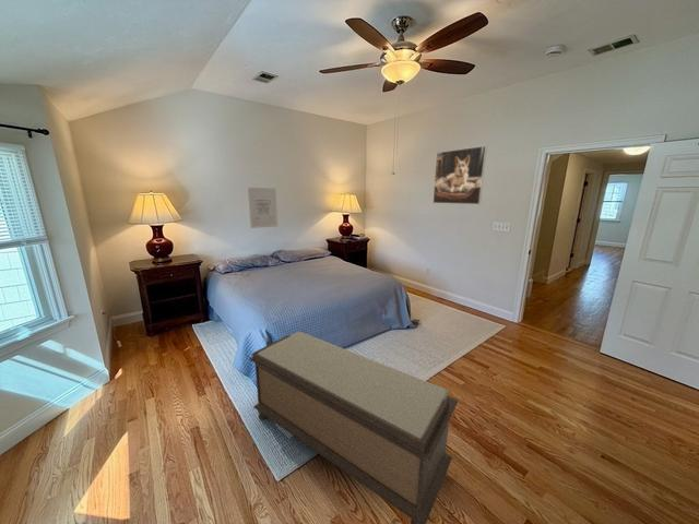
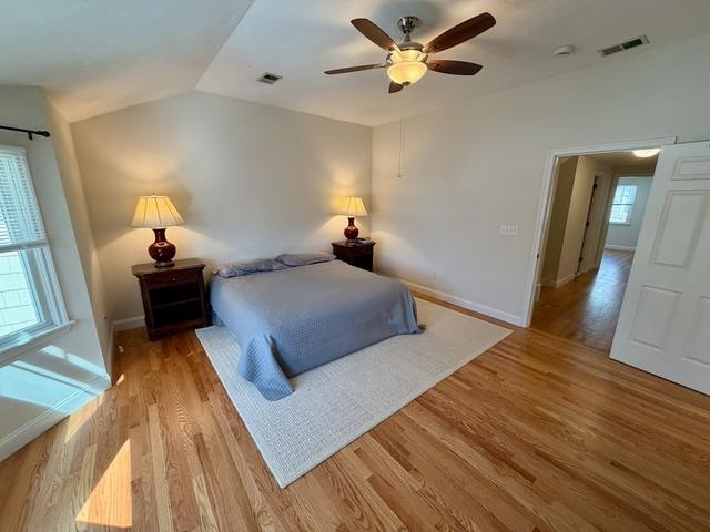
- wall art [247,187,279,229]
- bench [249,331,460,524]
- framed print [431,145,488,205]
